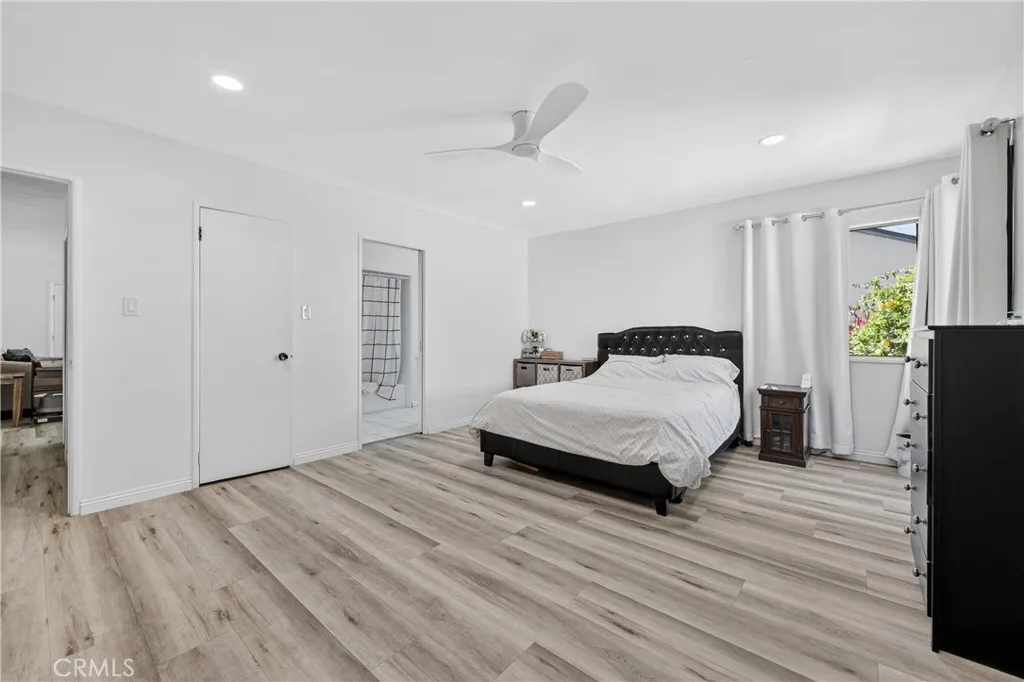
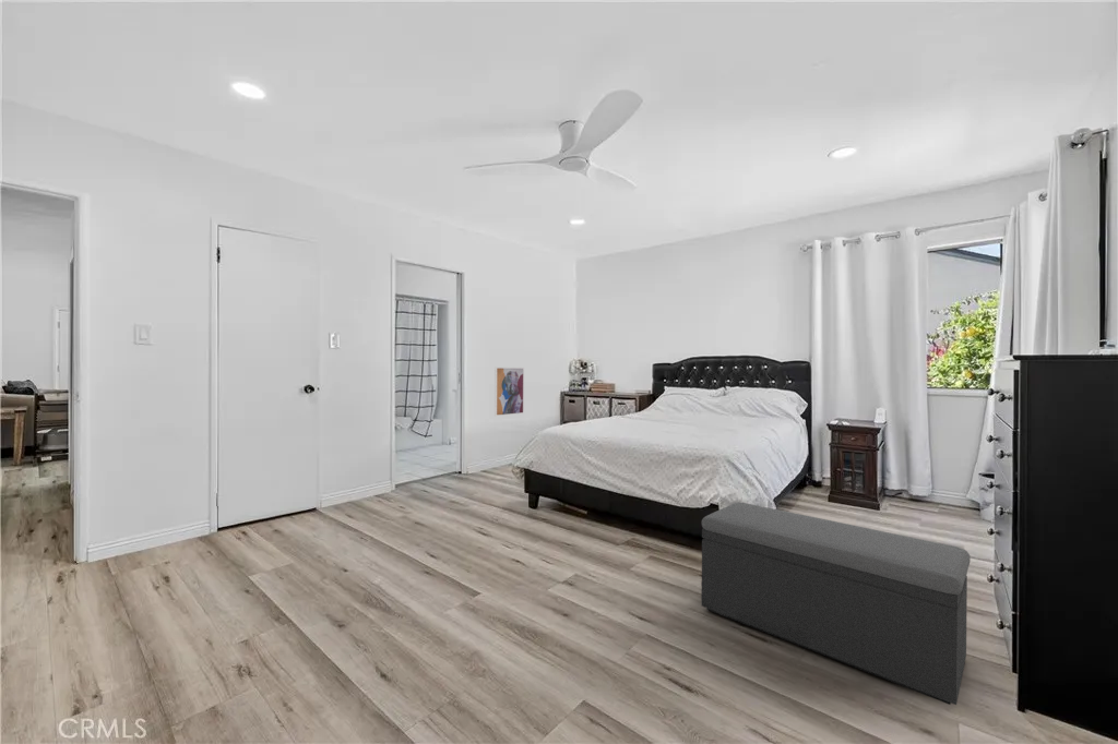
+ wall art [493,367,525,417]
+ storage bench [700,502,972,706]
